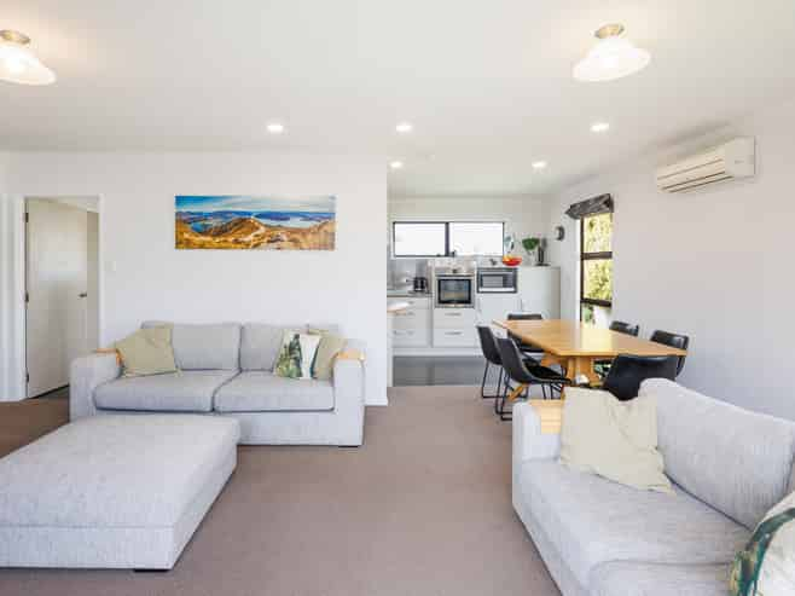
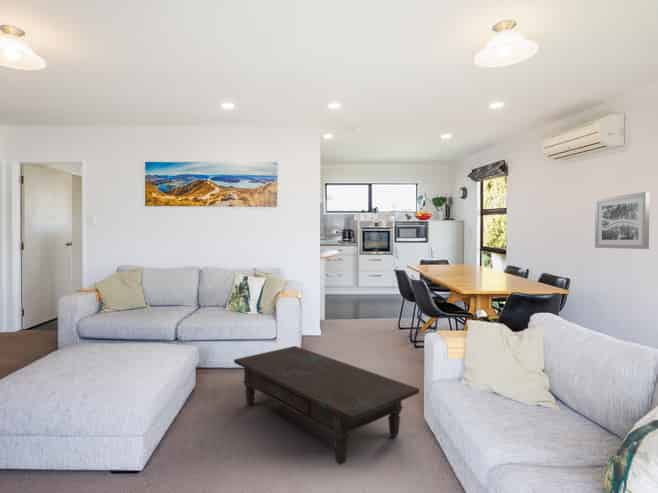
+ coffee table [233,345,420,466]
+ wall art [594,191,651,250]
